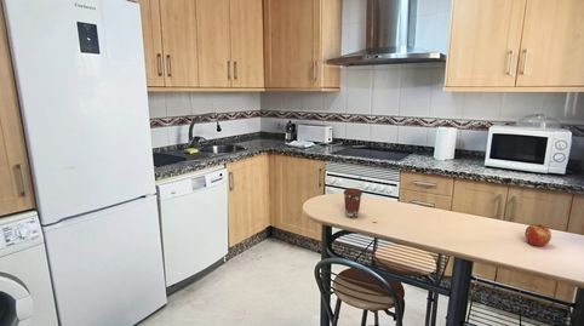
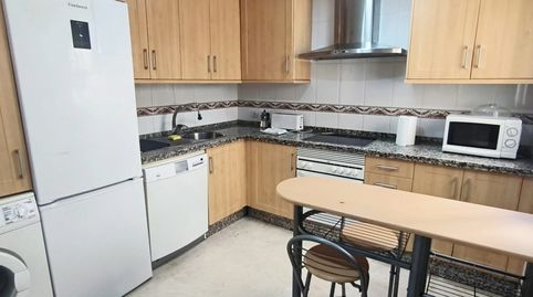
- apple [523,223,552,247]
- coffee cup [342,187,363,219]
